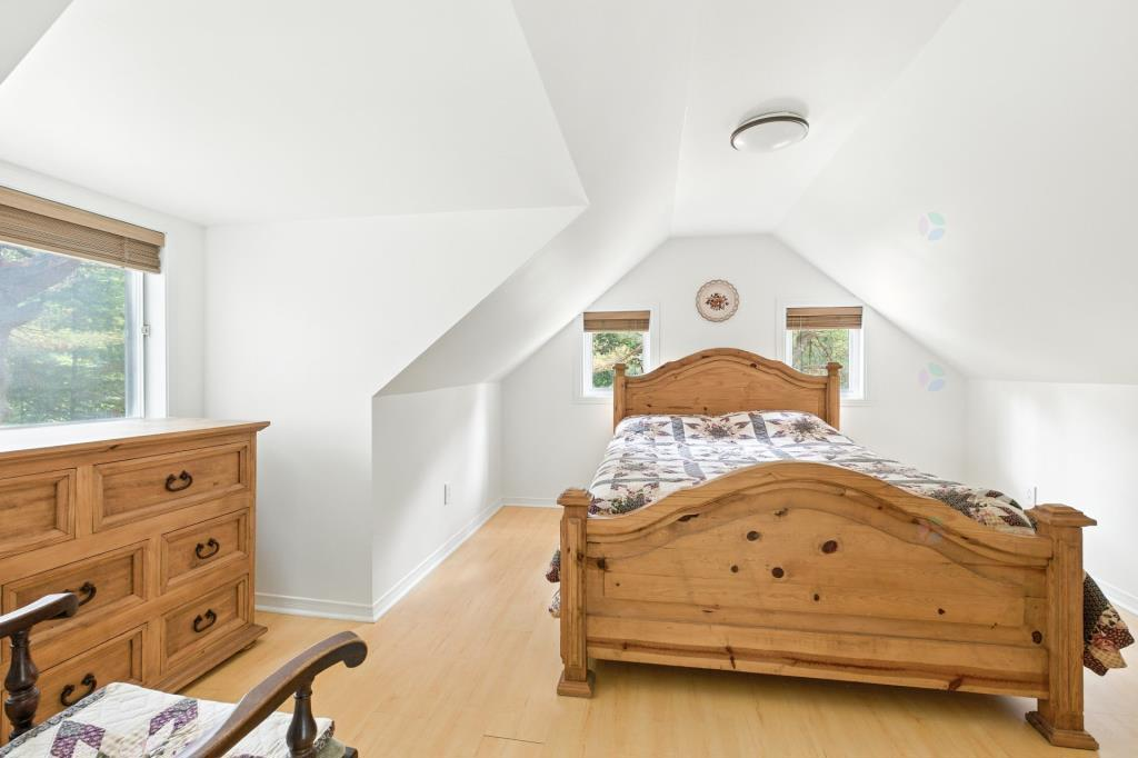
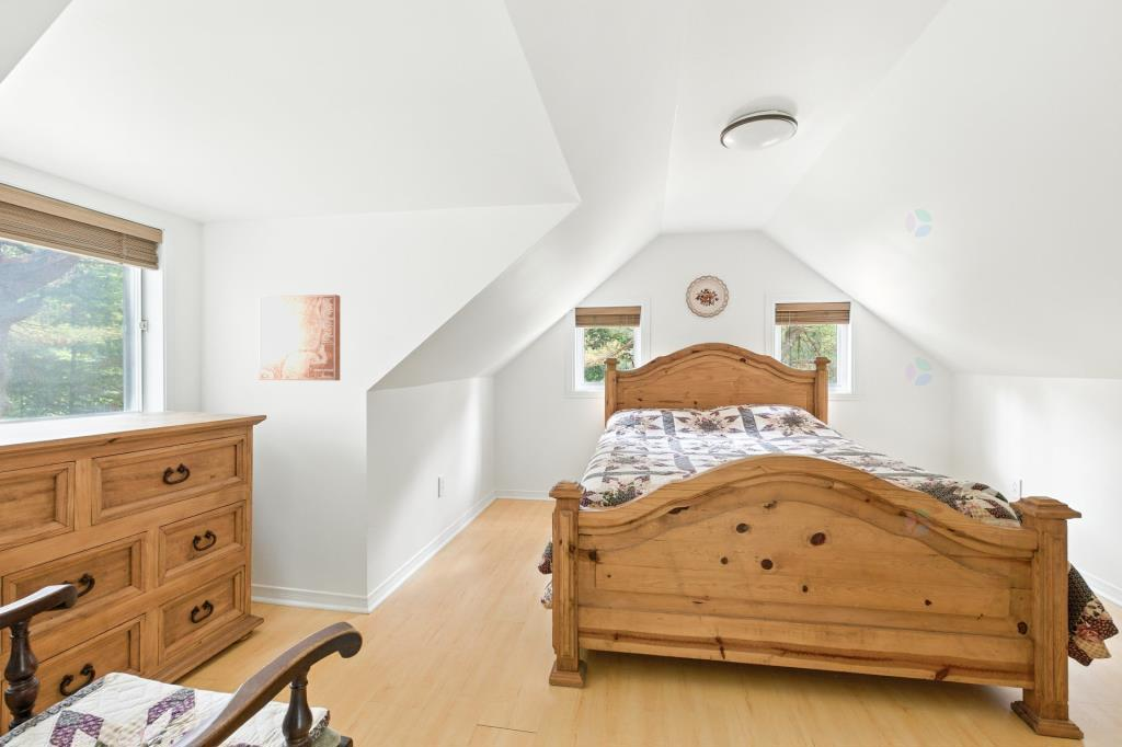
+ wall art [259,294,341,381]
